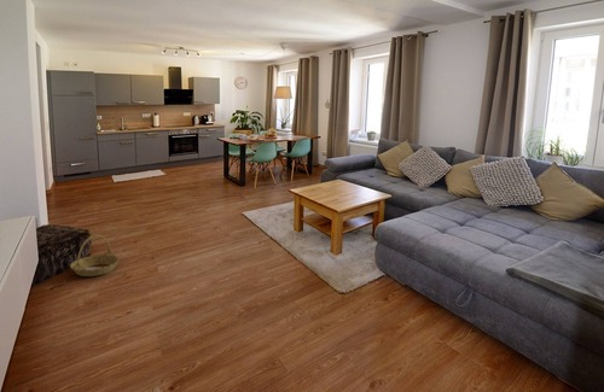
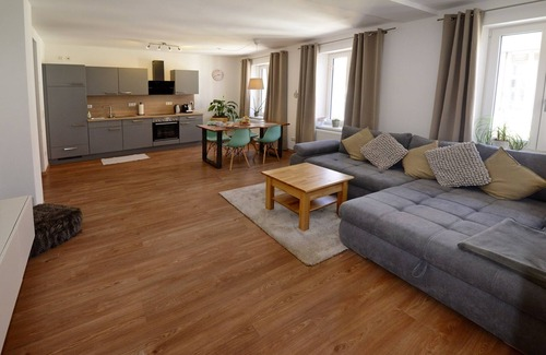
- basket [69,233,121,277]
